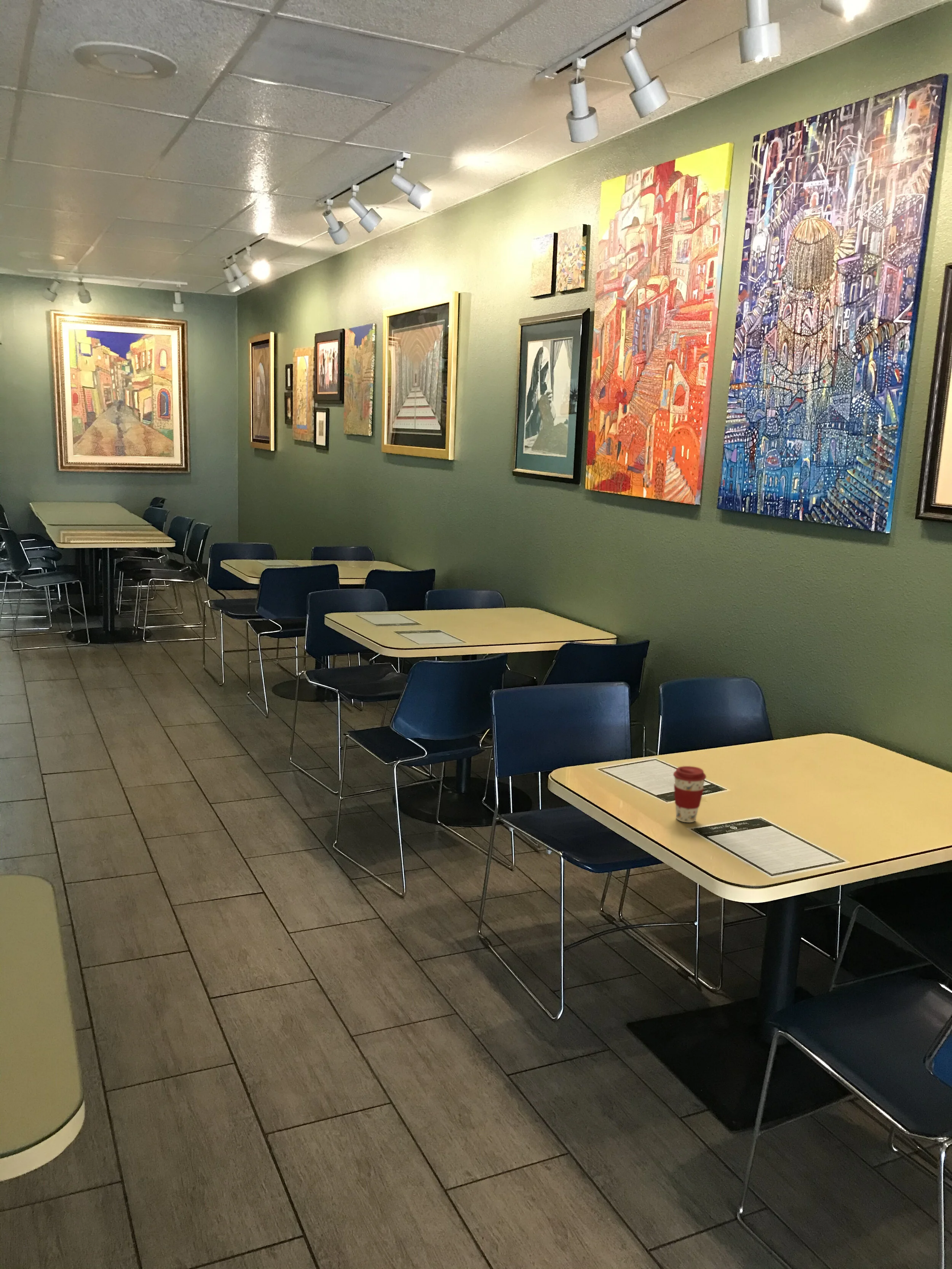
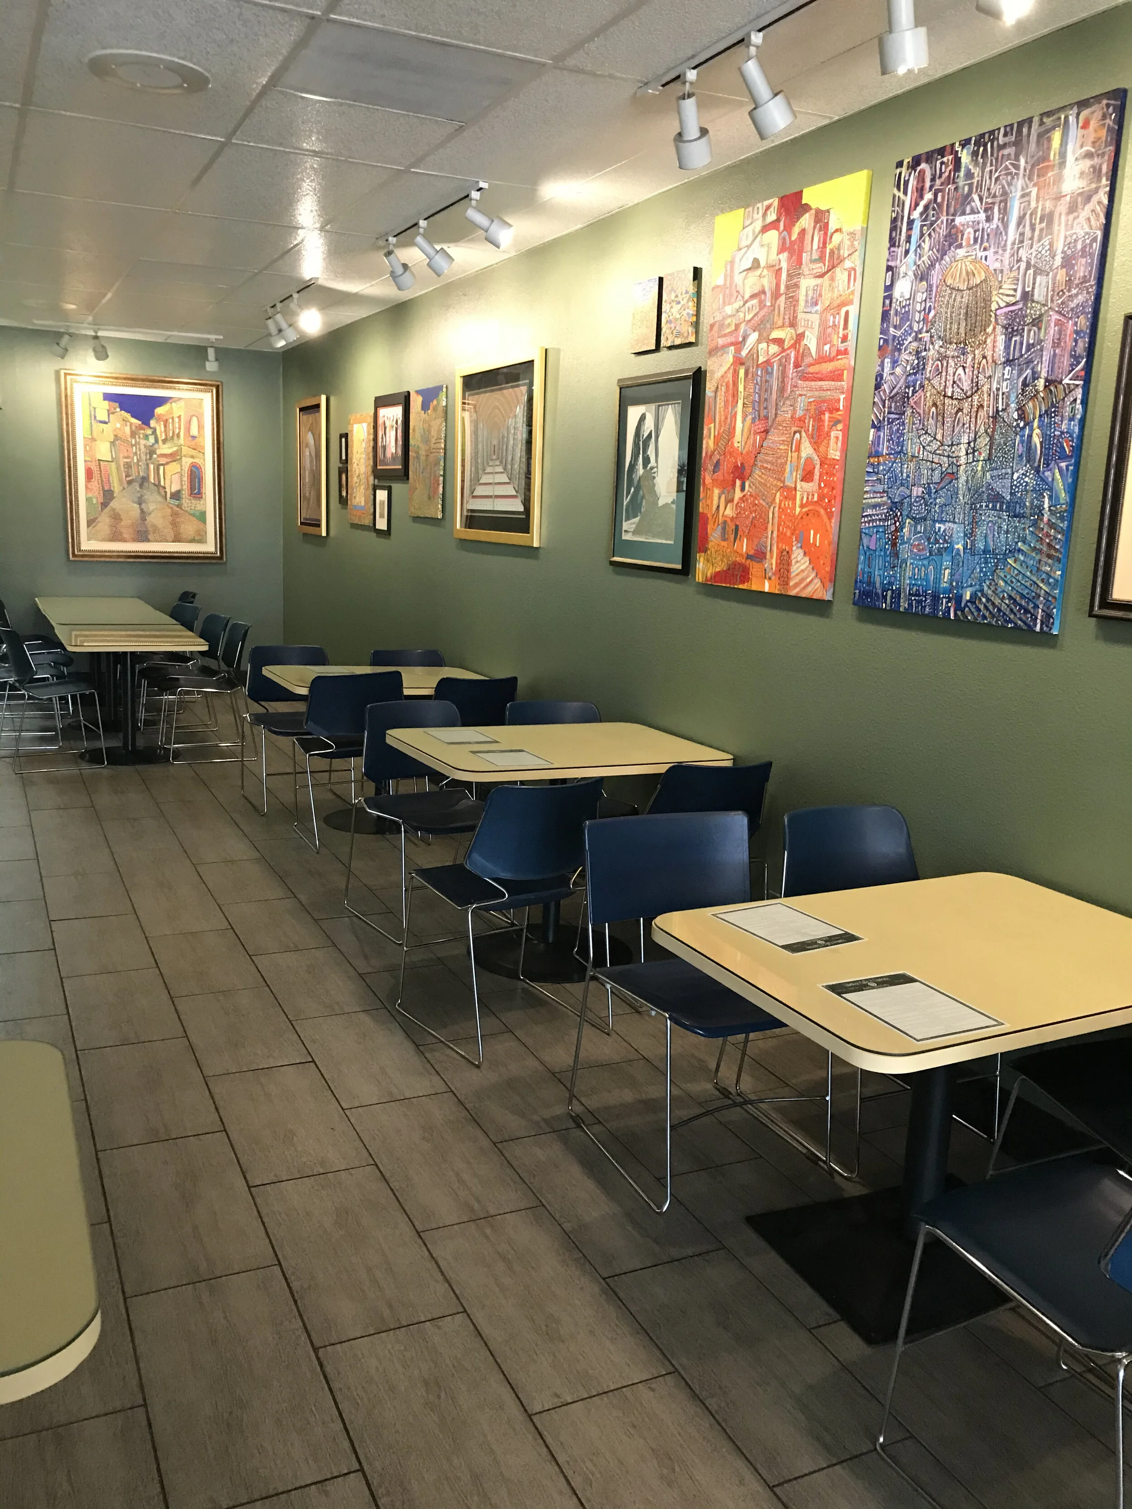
- coffee cup [673,766,706,823]
